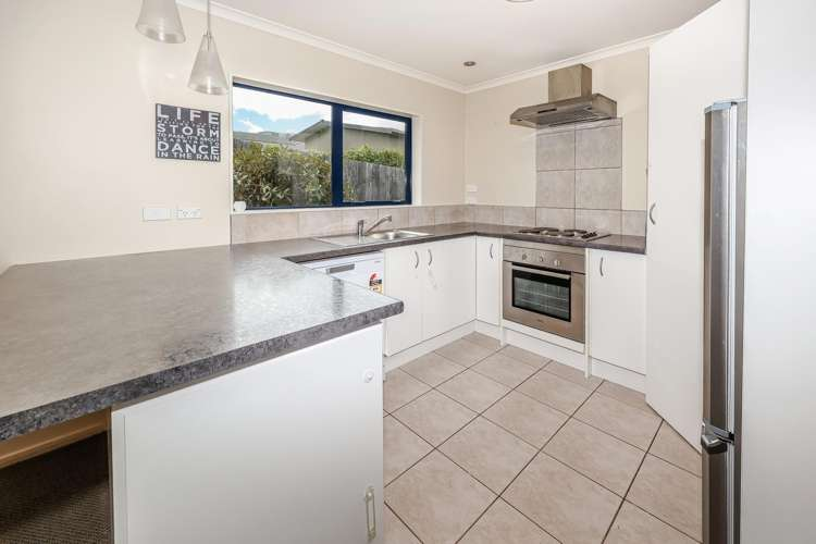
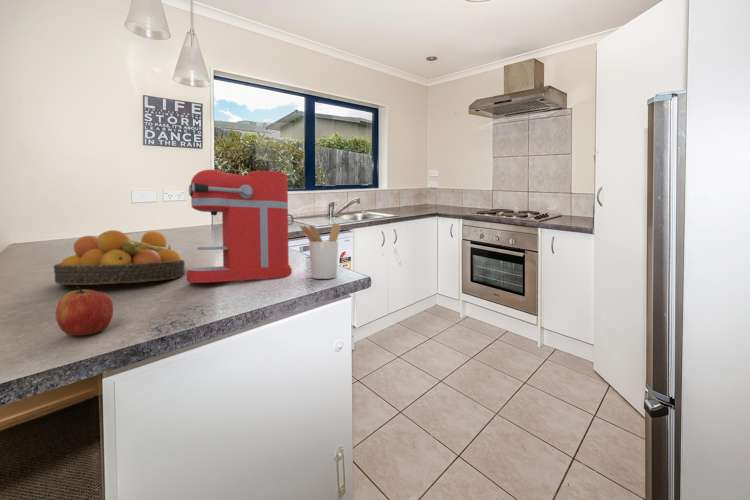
+ coffee maker [186,169,295,284]
+ apple [55,285,114,337]
+ utensil holder [299,222,342,280]
+ fruit bowl [53,229,186,286]
